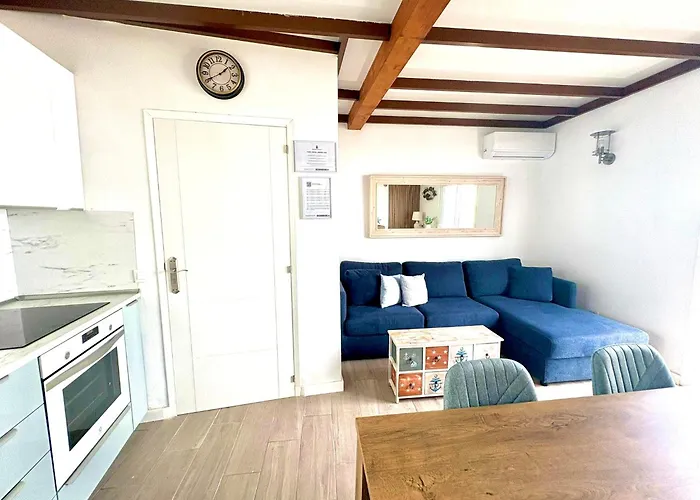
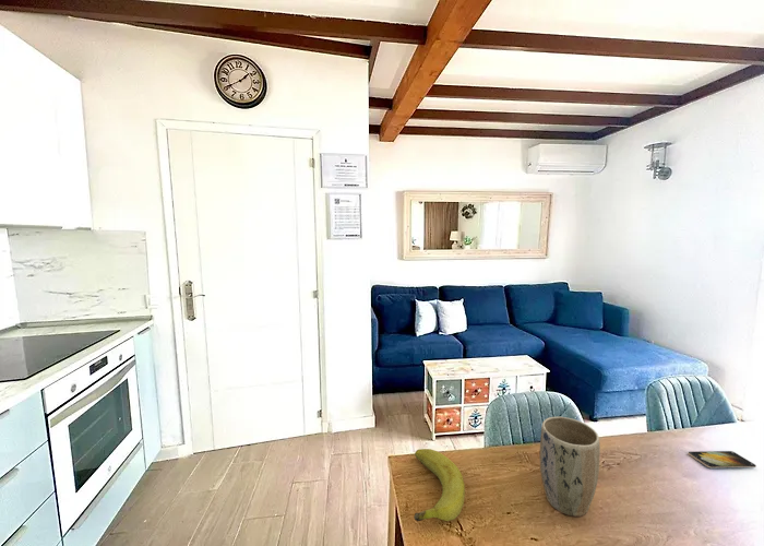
+ plant pot [539,416,601,518]
+ smartphone [688,450,757,470]
+ fruit [413,448,466,522]
